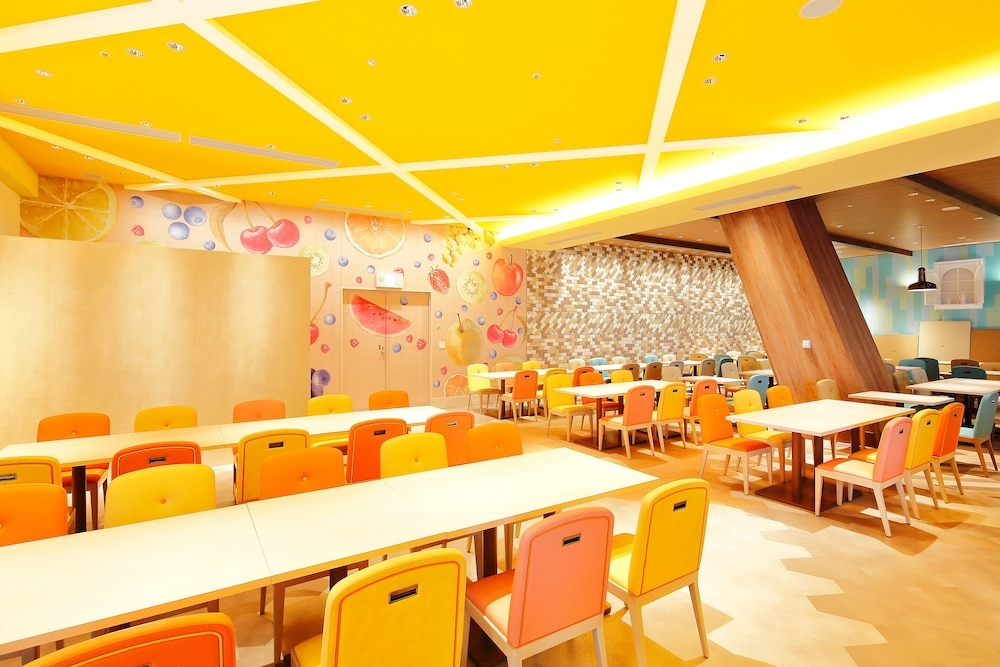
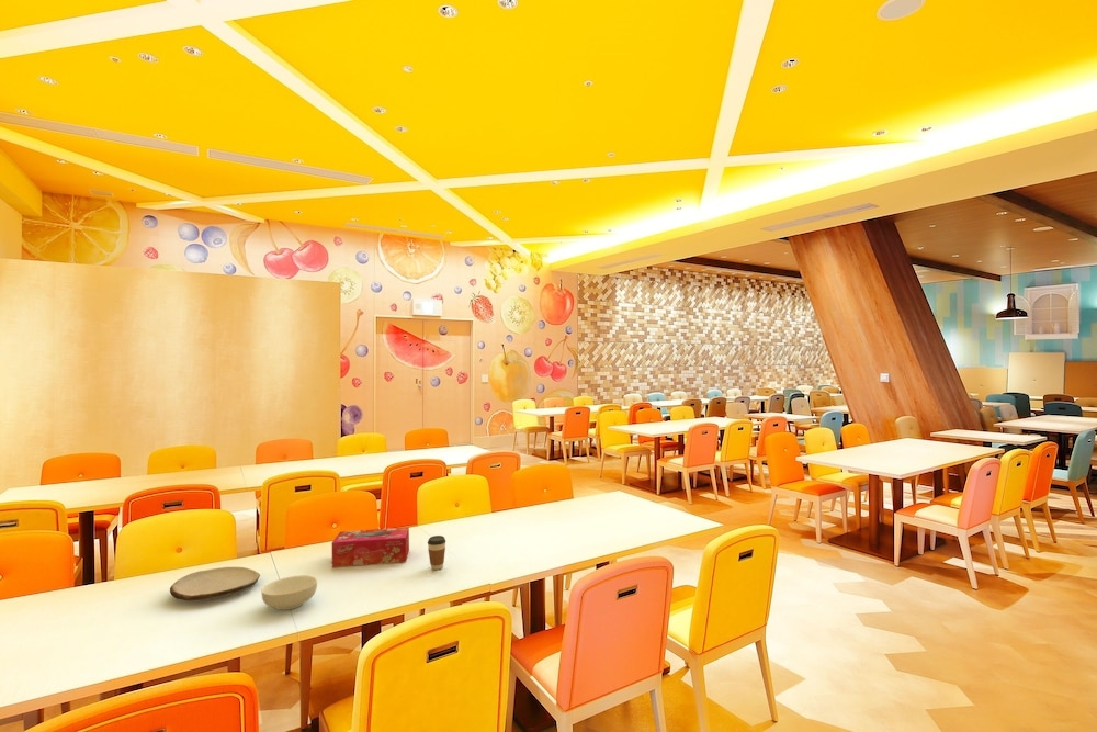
+ cereal bowl [261,575,318,611]
+ tissue box [331,526,410,568]
+ coffee cup [427,534,446,571]
+ plate [169,566,261,603]
